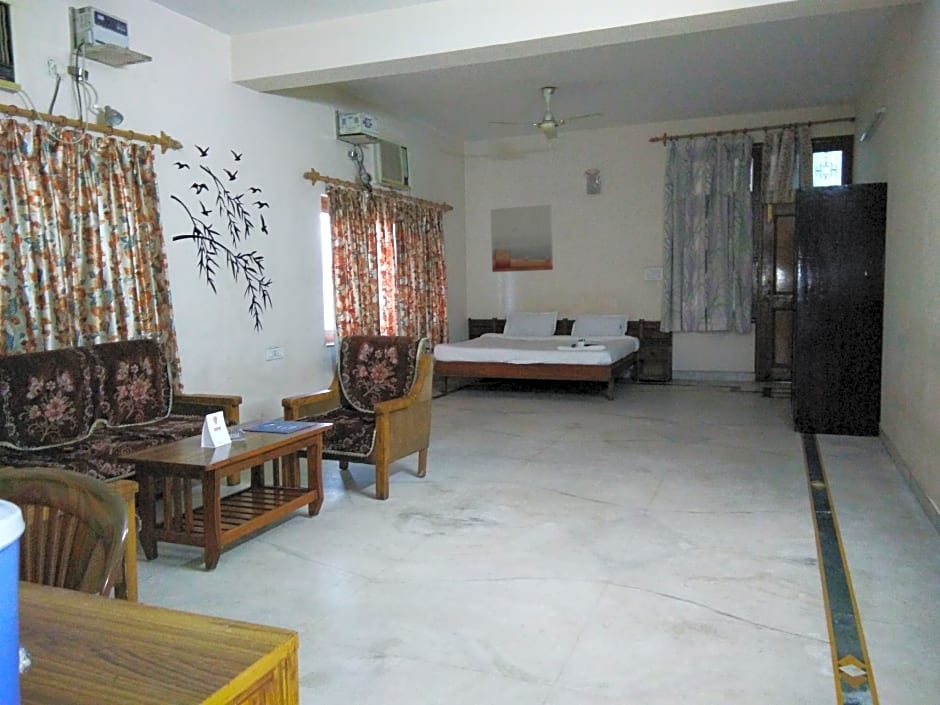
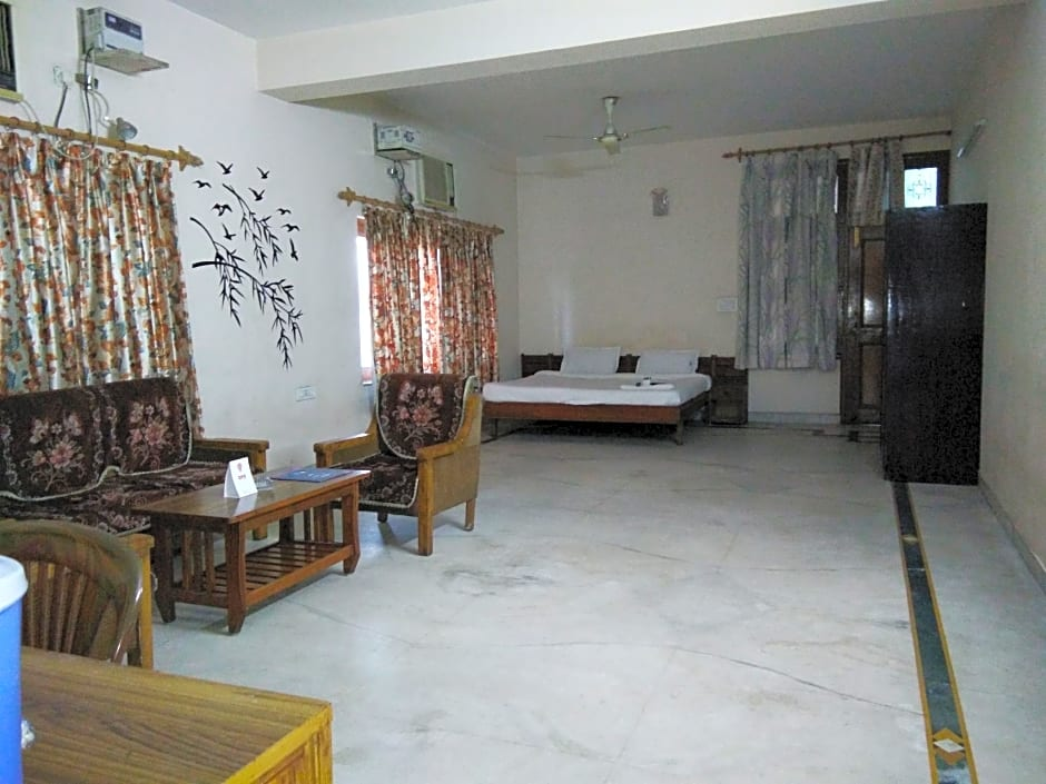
- wall art [490,204,554,273]
